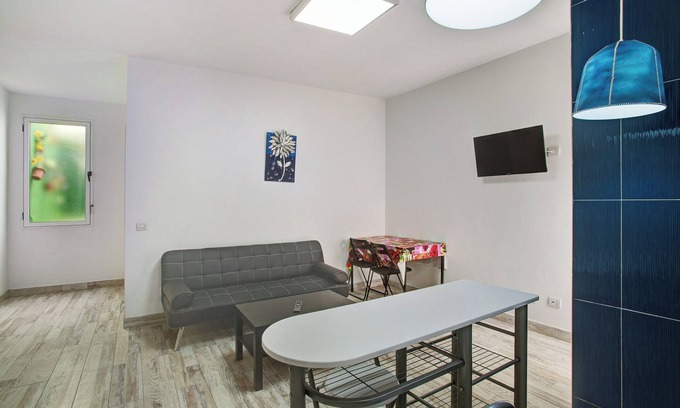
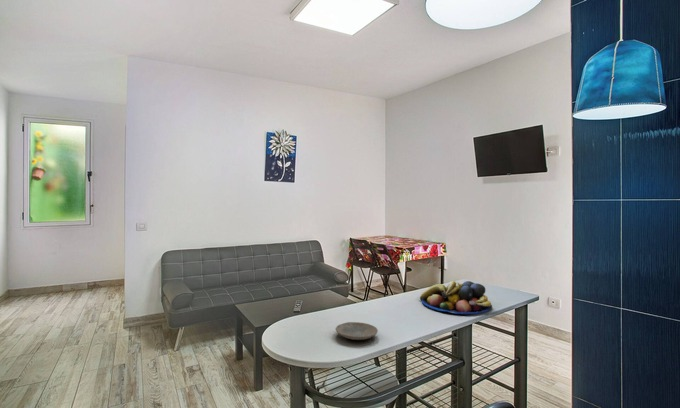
+ plate [335,321,379,341]
+ fruit bowl [419,280,493,315]
